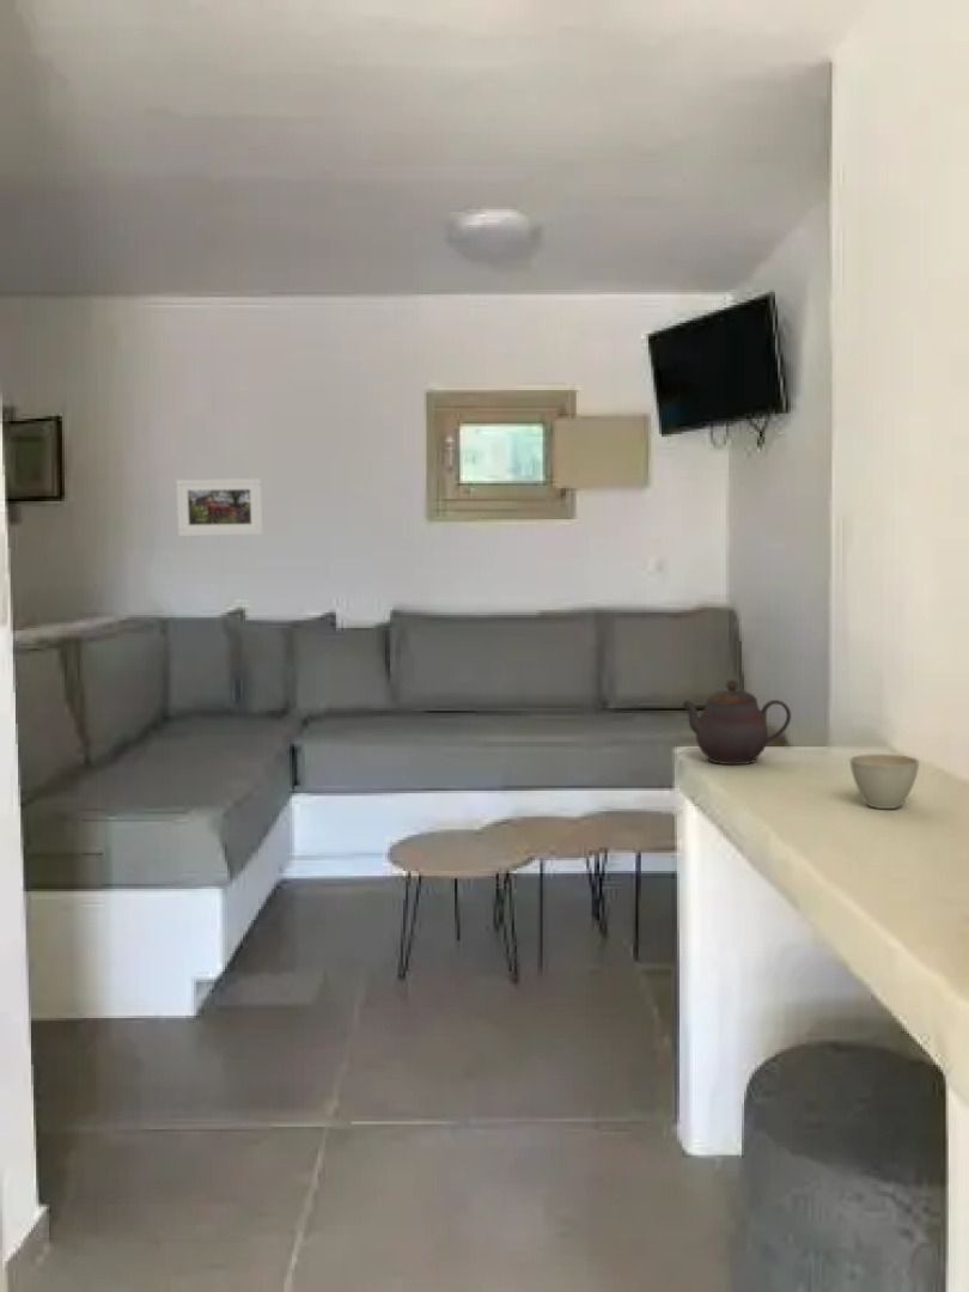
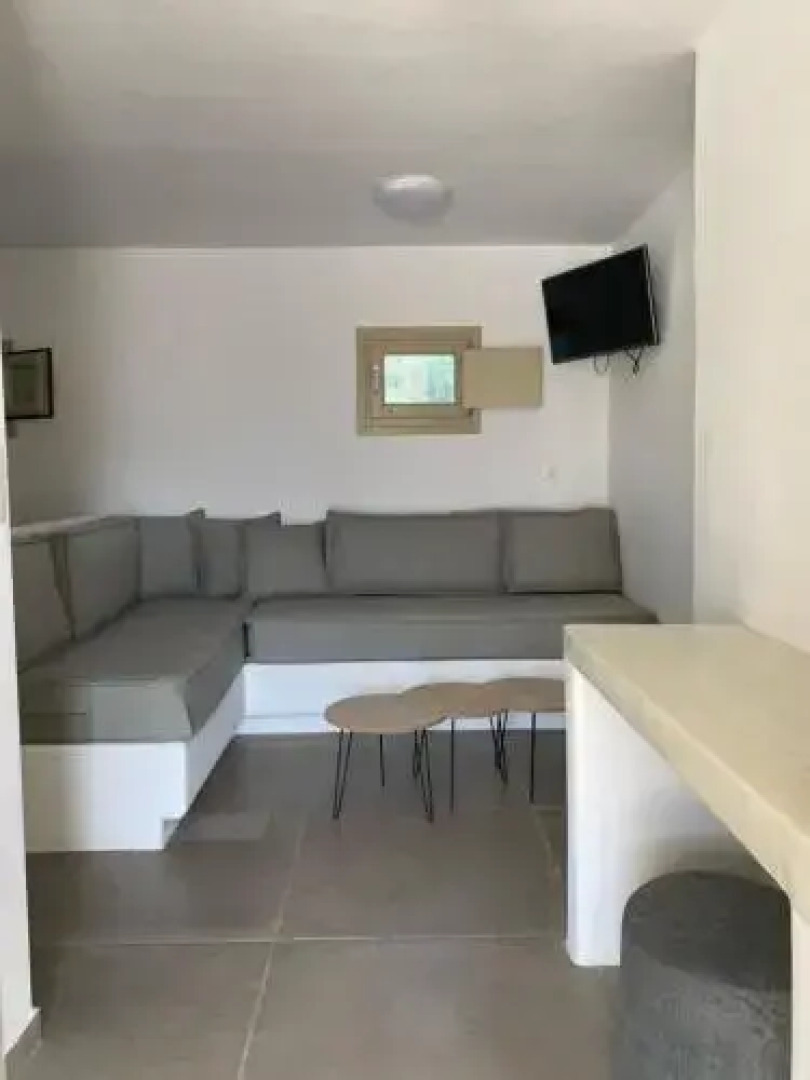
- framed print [175,477,264,537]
- flower pot [848,752,920,810]
- teapot [682,678,792,766]
